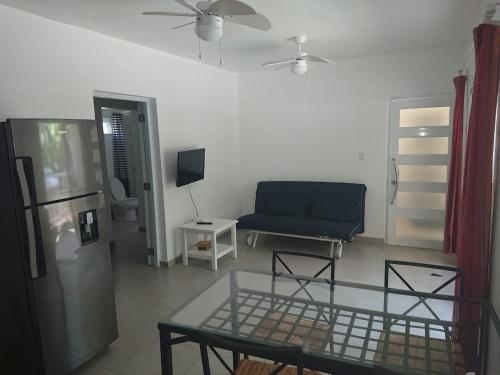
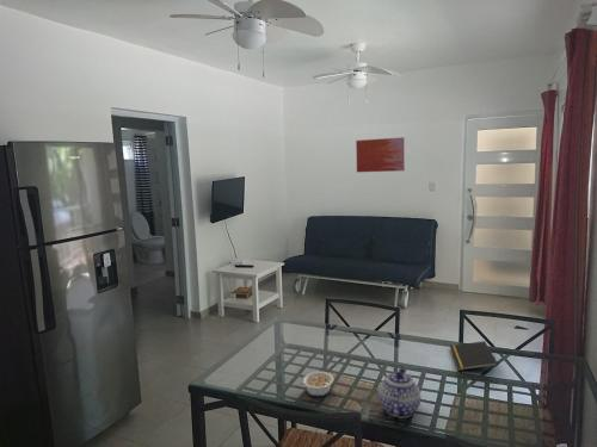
+ legume [298,371,334,397]
+ teapot [377,366,421,420]
+ wall art [355,136,406,173]
+ notepad [449,340,499,372]
